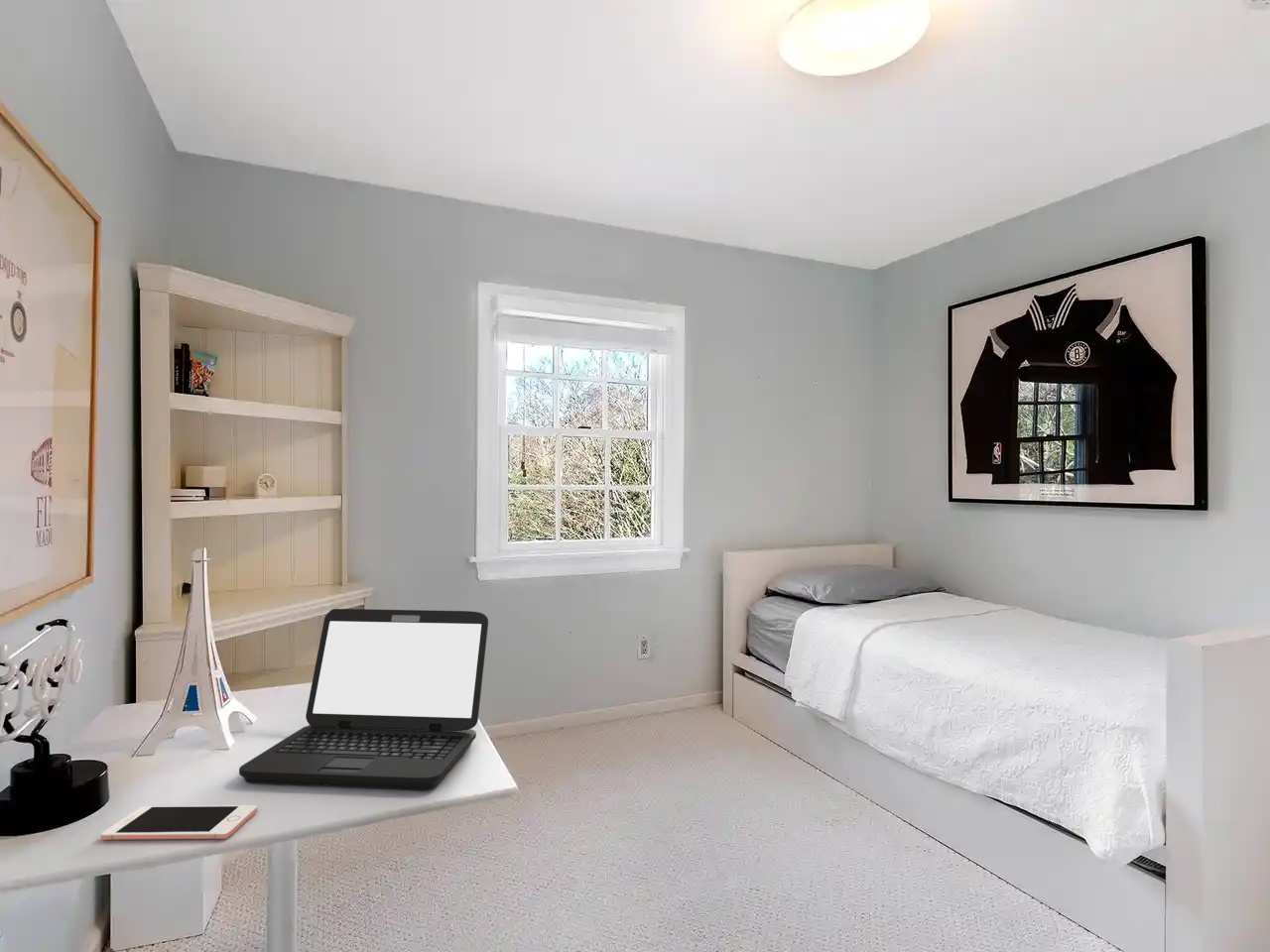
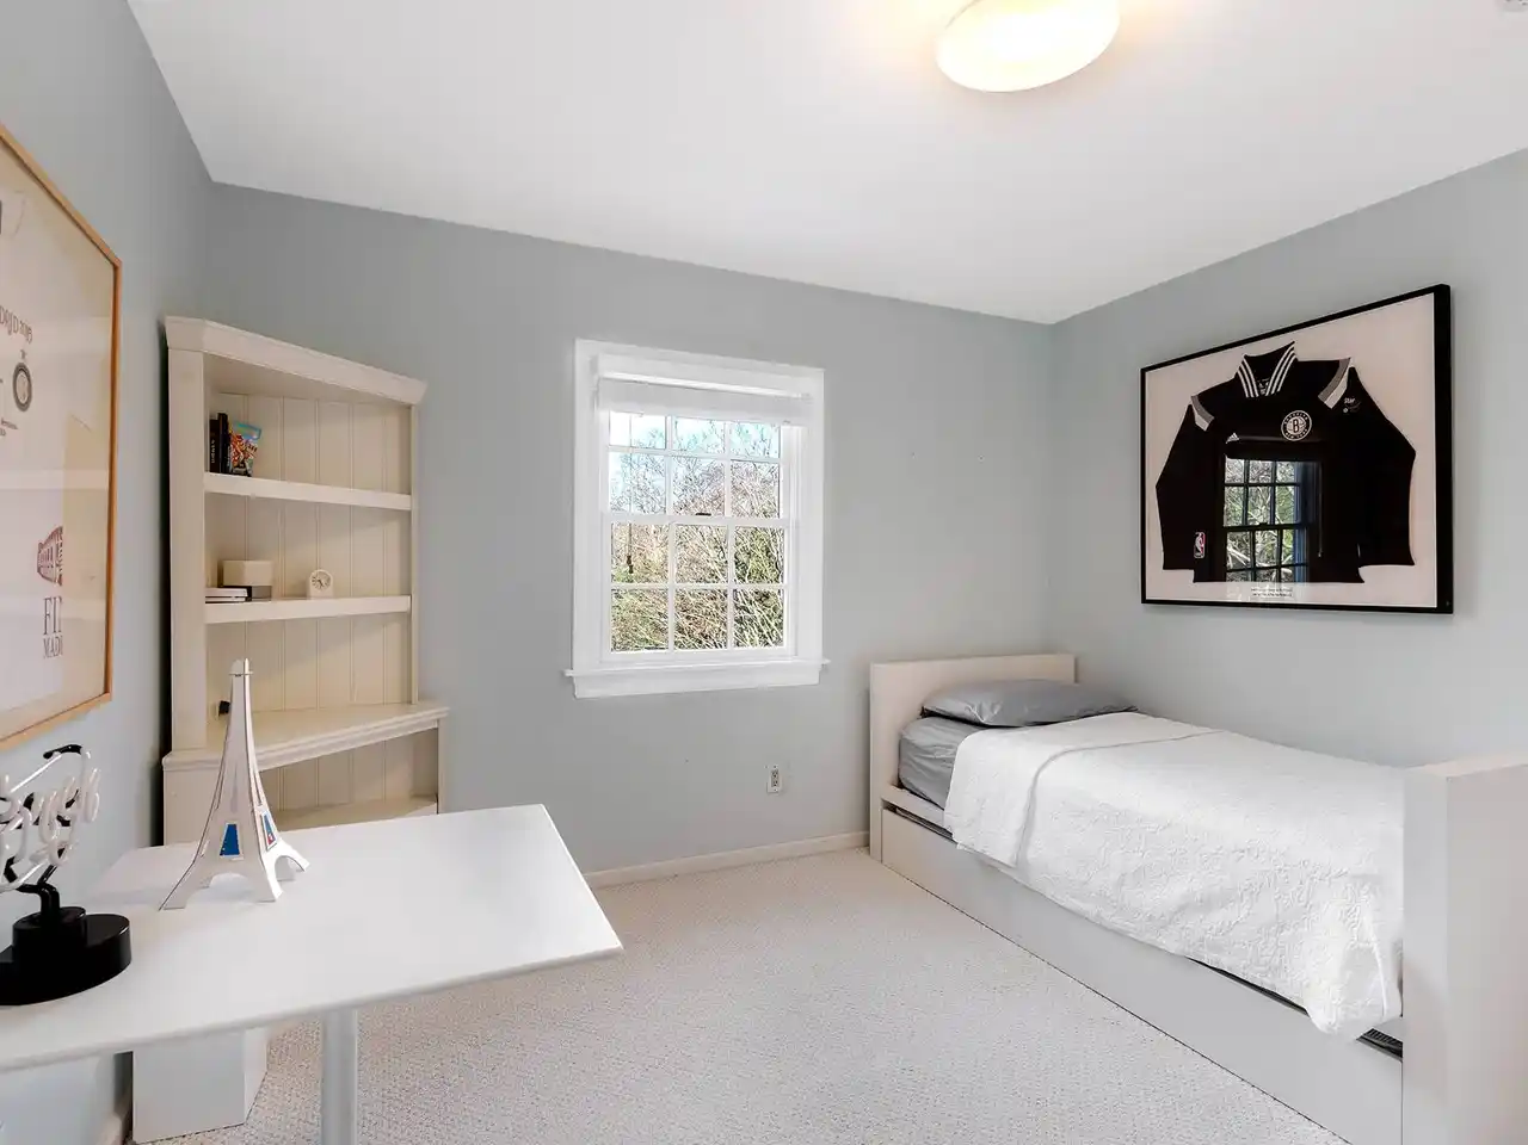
- cell phone [100,804,258,841]
- laptop [238,608,489,790]
